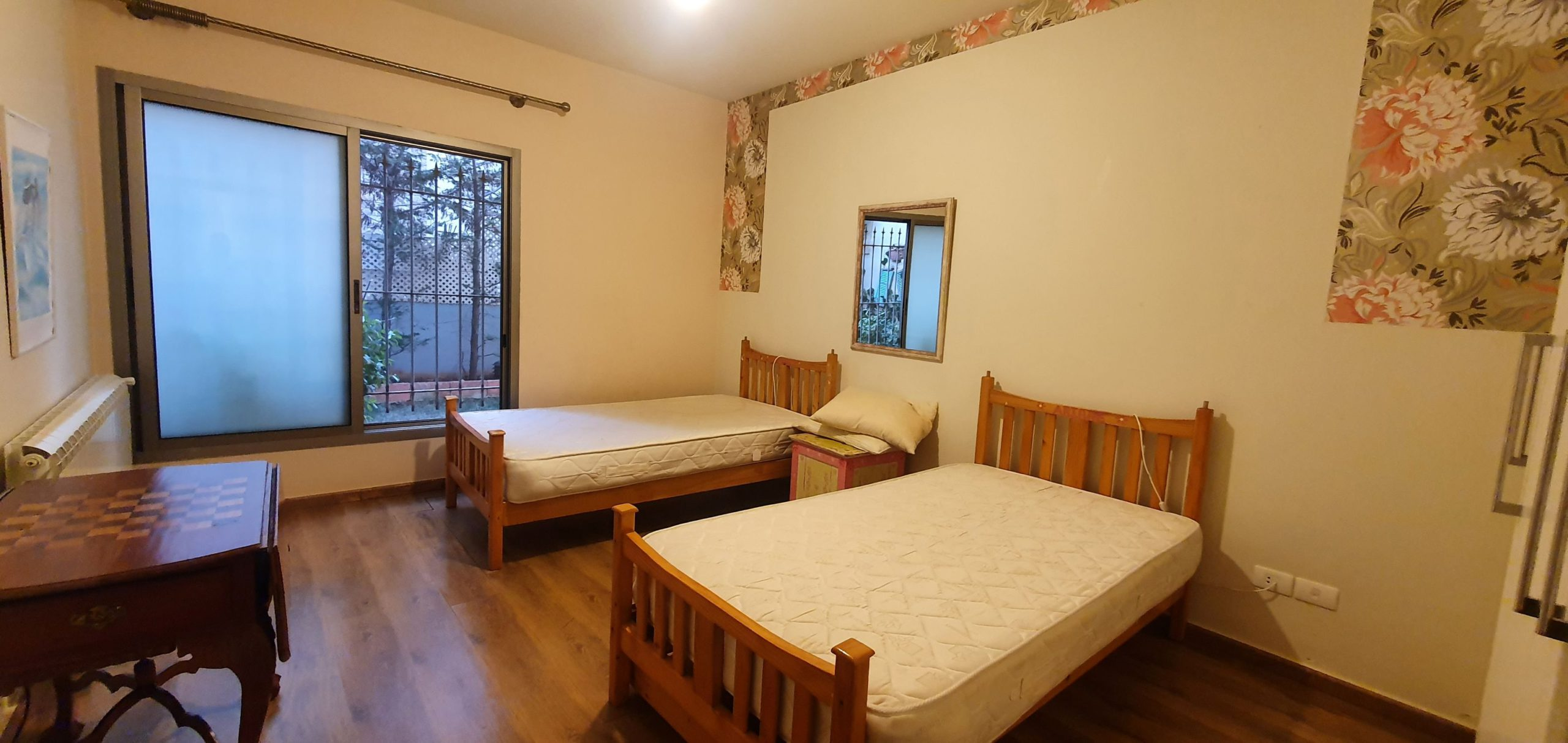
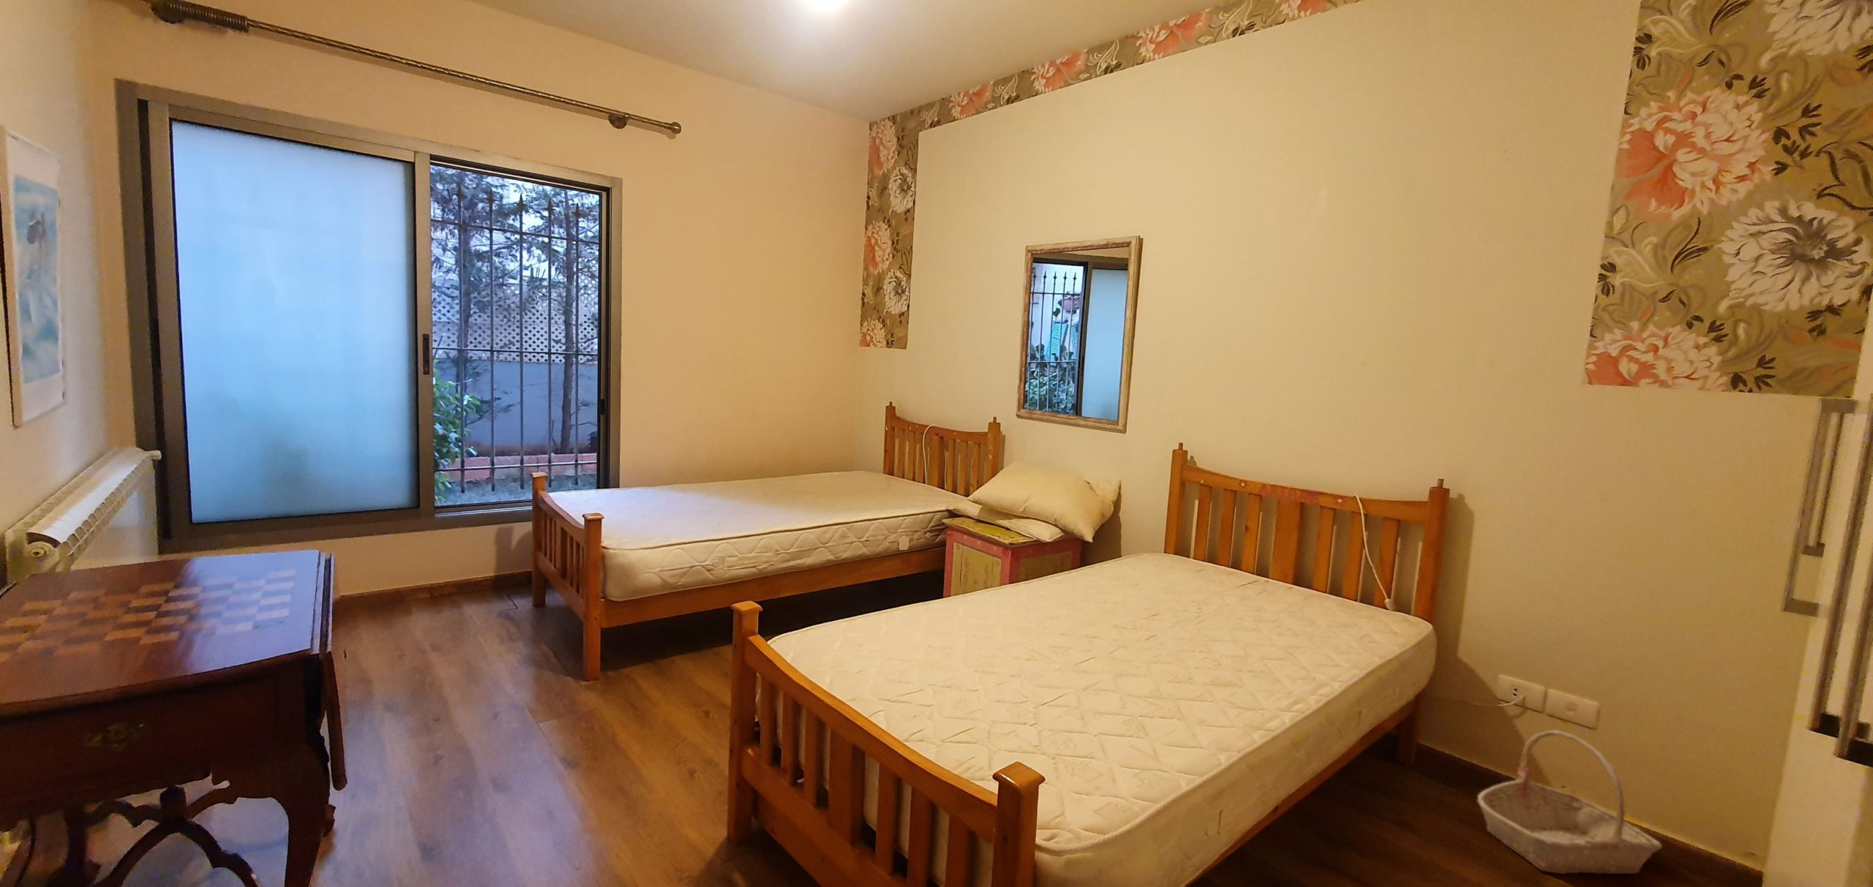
+ basket [1476,729,1663,875]
